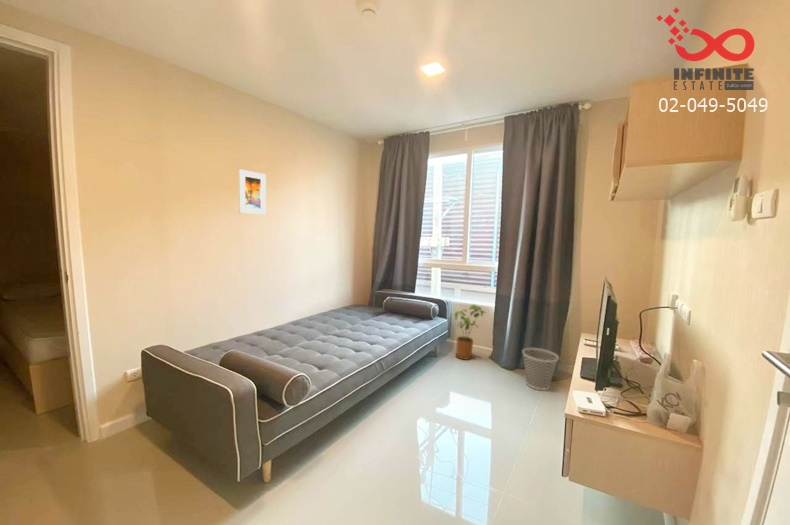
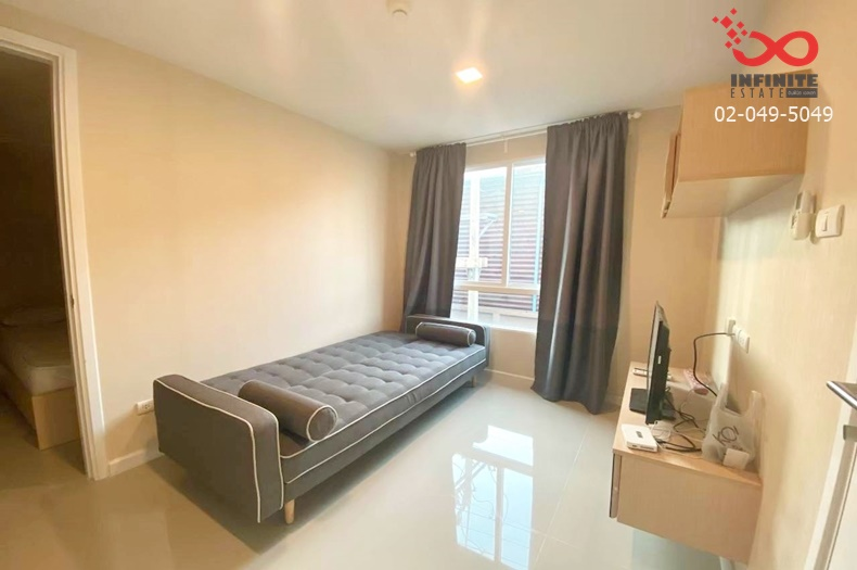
- house plant [453,304,487,361]
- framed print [238,168,267,216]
- wastebasket [521,347,560,392]
